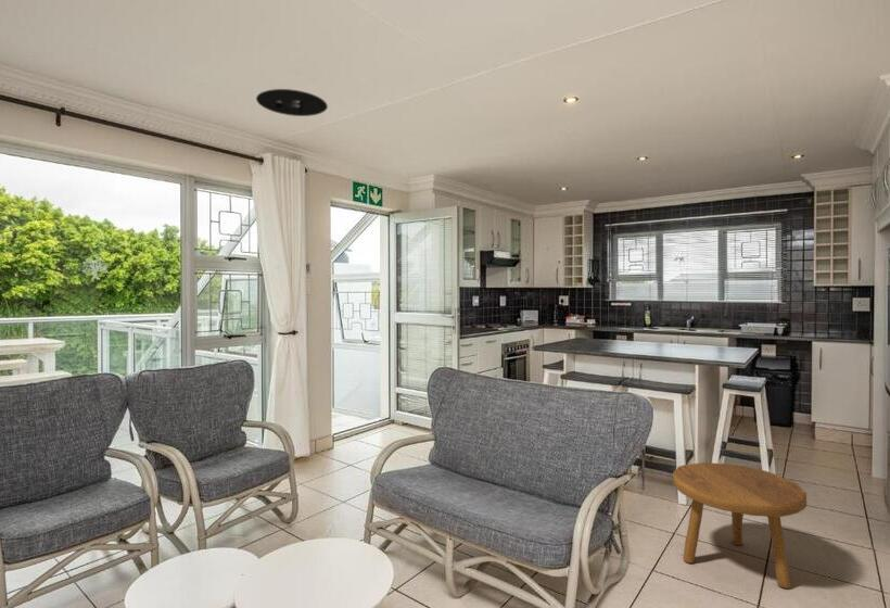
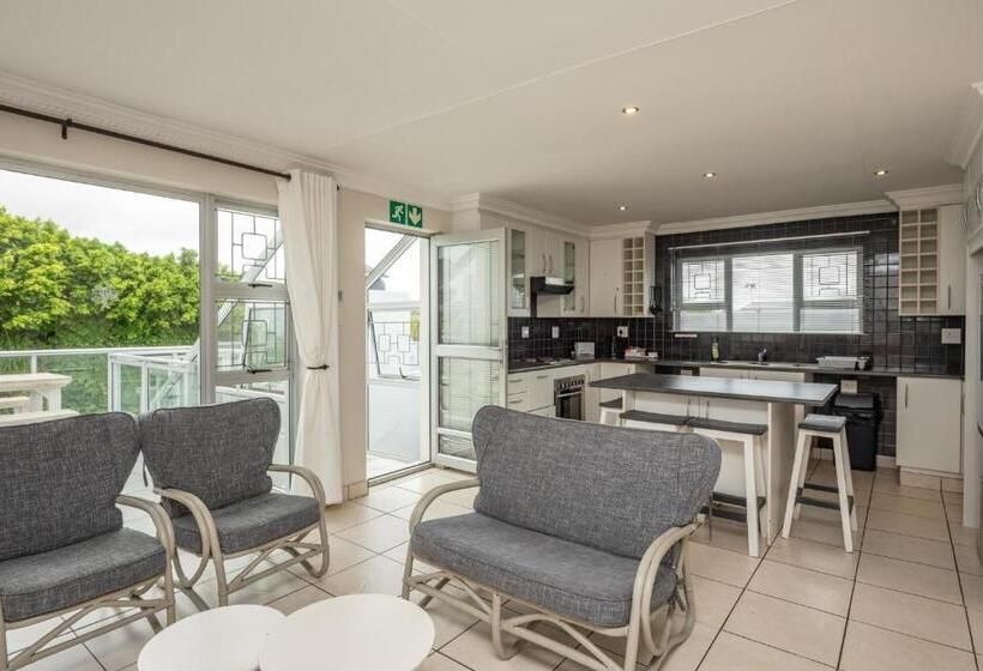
- footstool [672,461,808,590]
- ceiling light [255,88,329,117]
